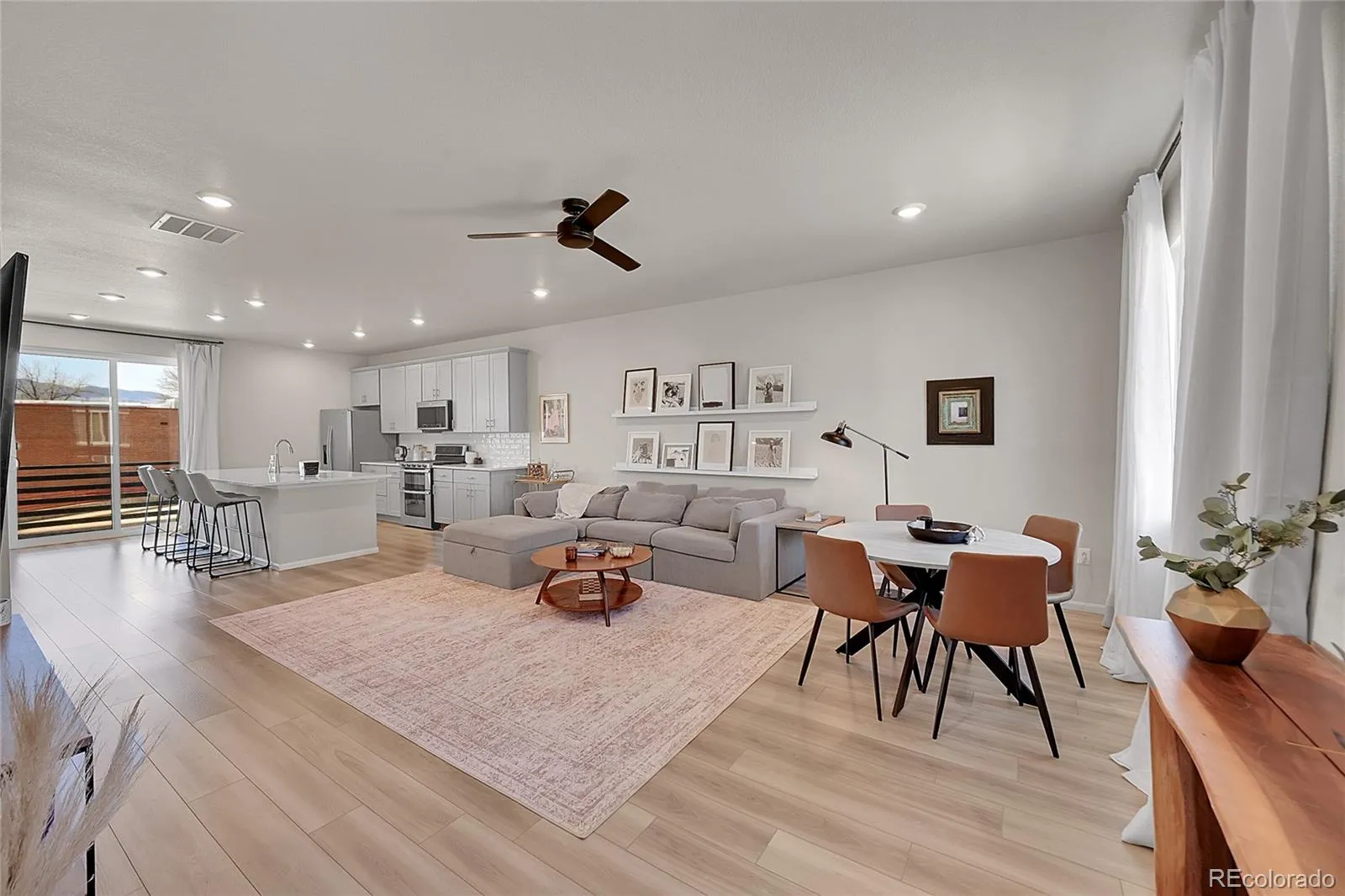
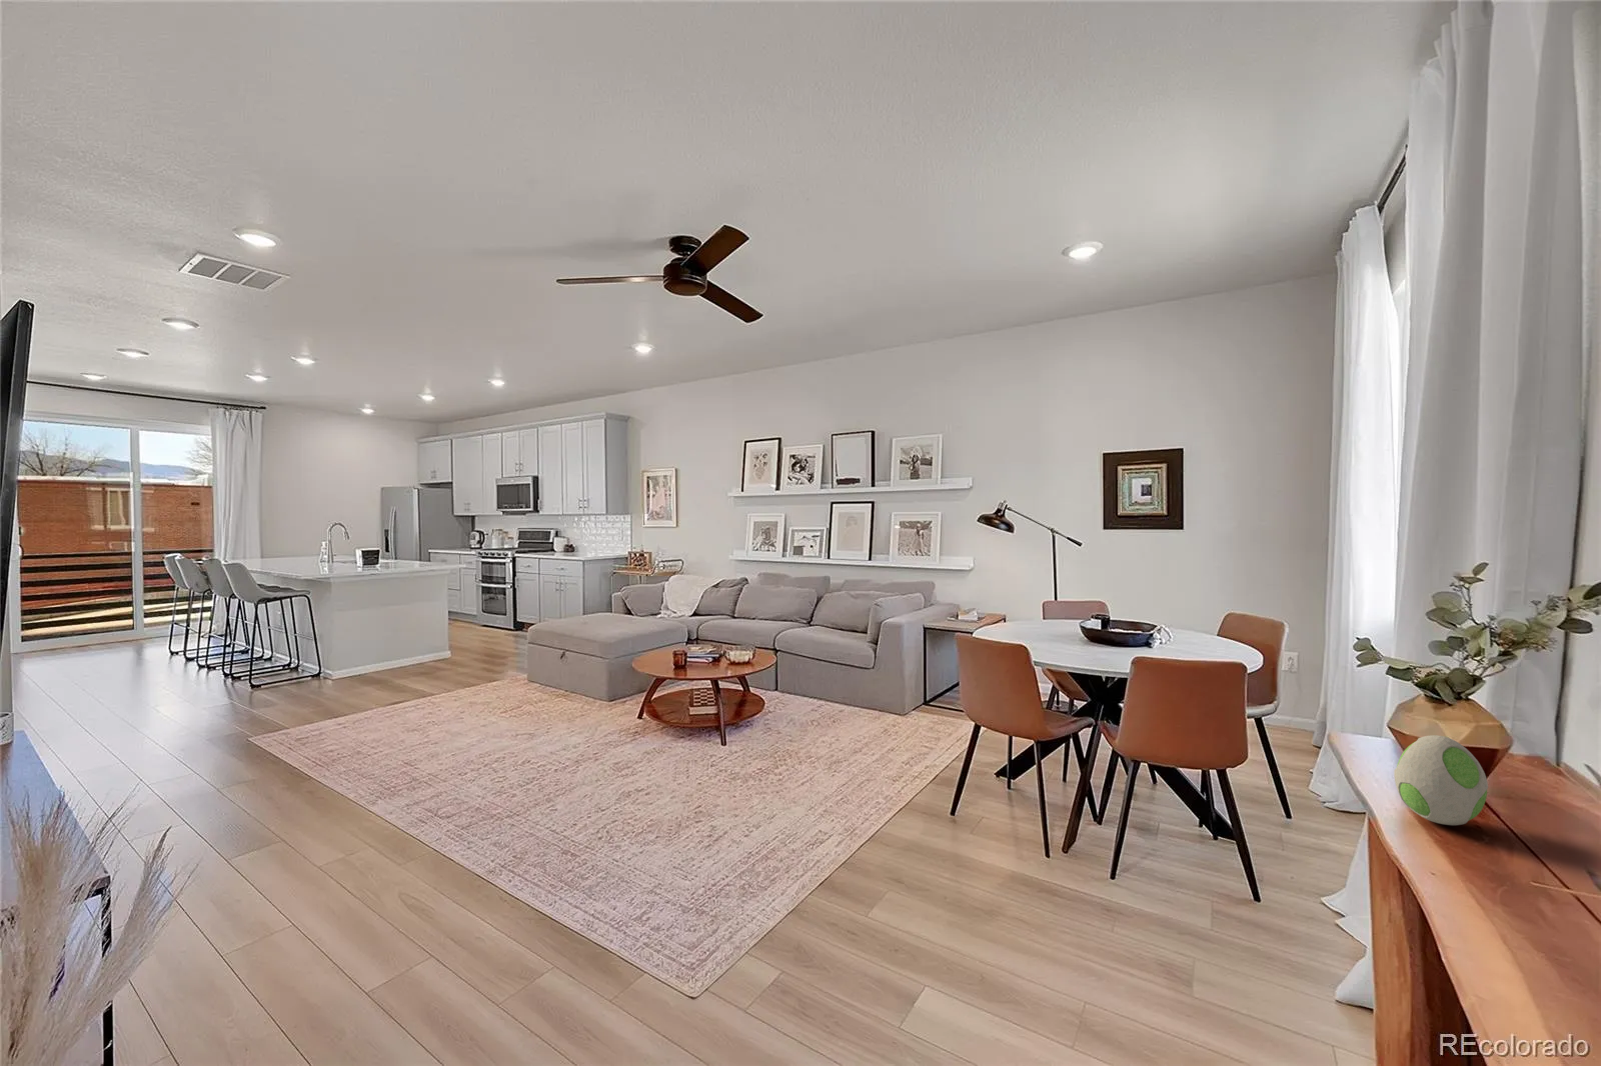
+ decorative egg [1393,734,1489,826]
